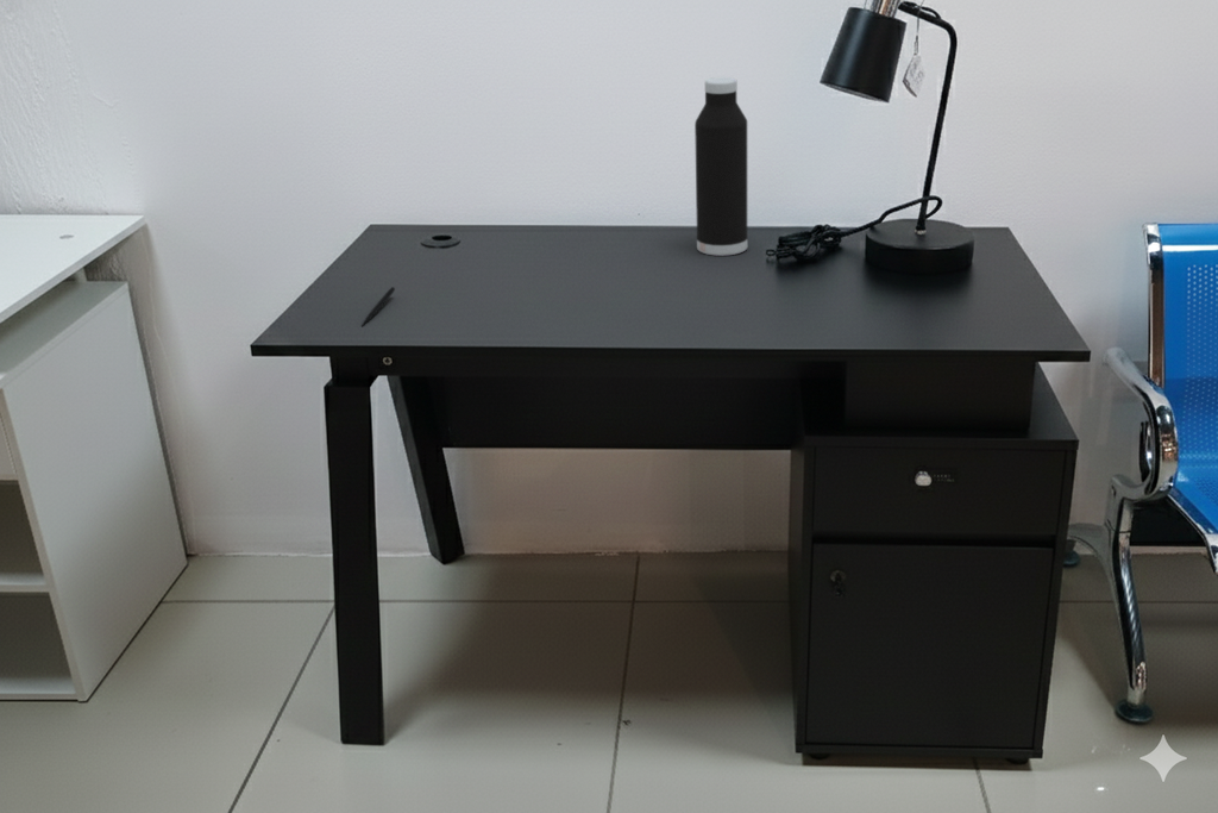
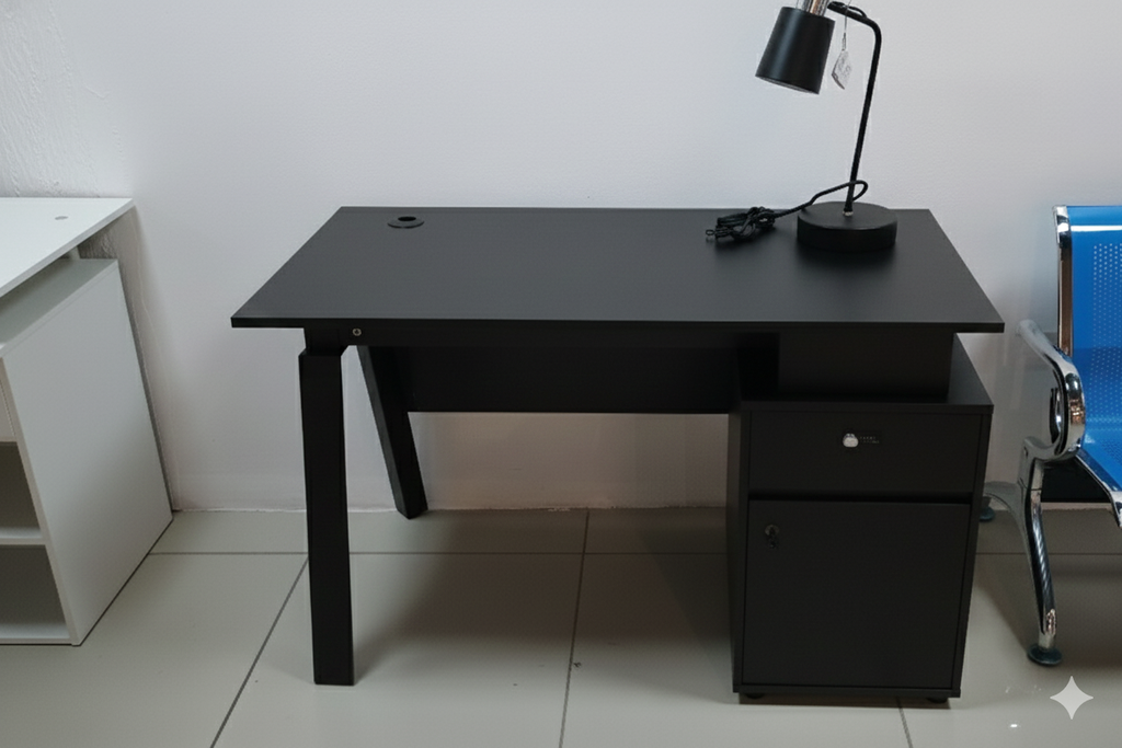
- pen [360,286,396,327]
- water bottle [693,76,748,257]
